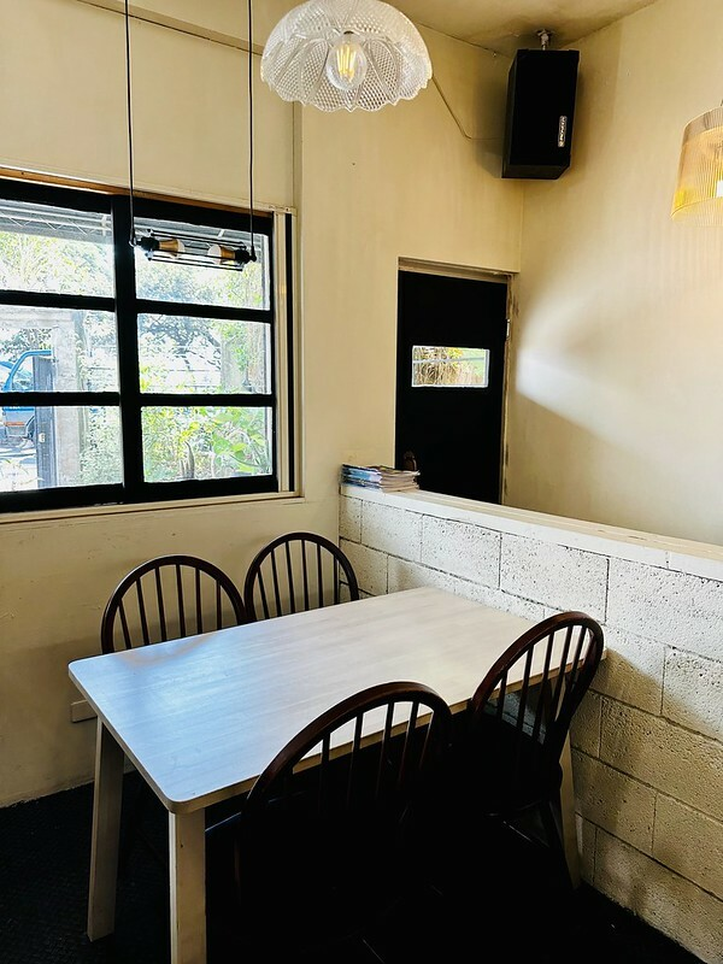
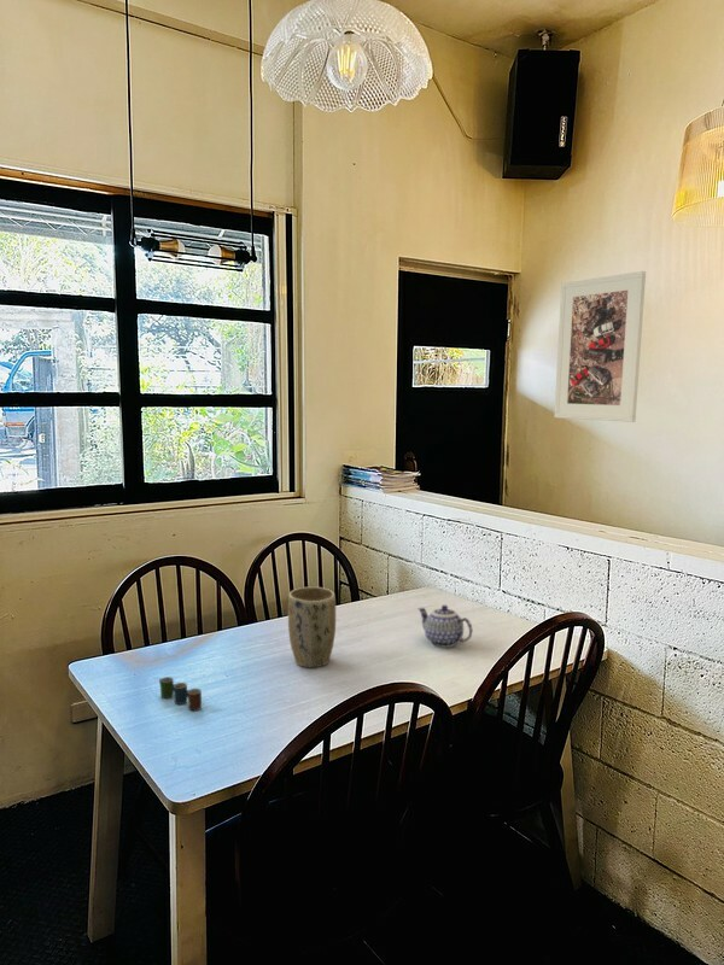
+ teapot [416,604,474,649]
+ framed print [554,270,647,423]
+ plant pot [287,586,337,668]
+ cup [158,676,203,712]
